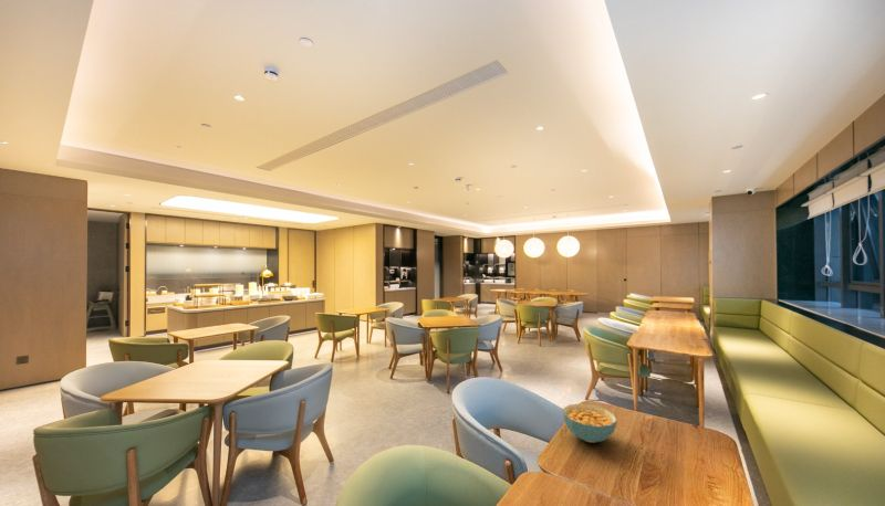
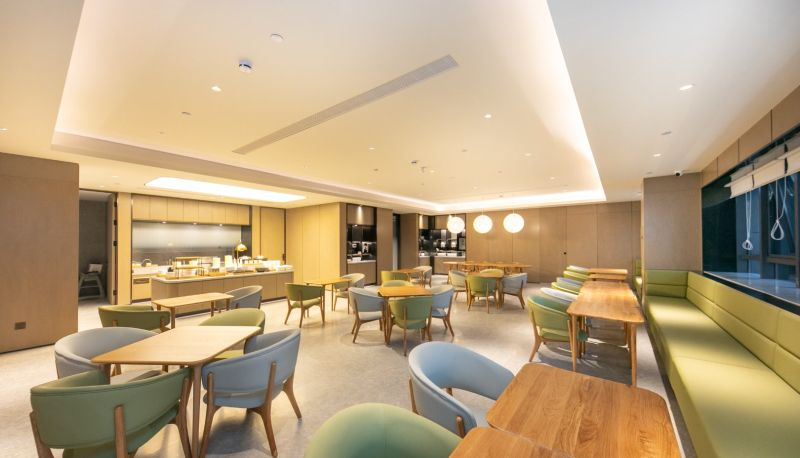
- cereal bowl [562,402,618,444]
